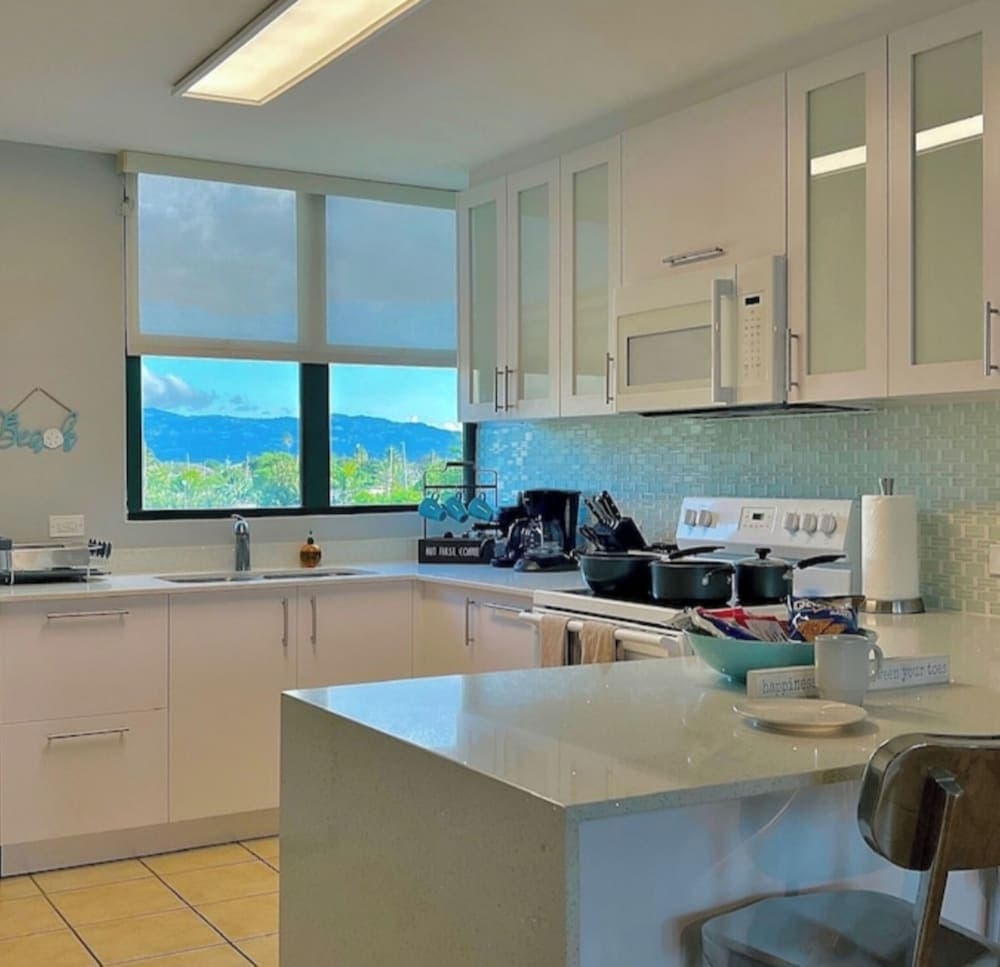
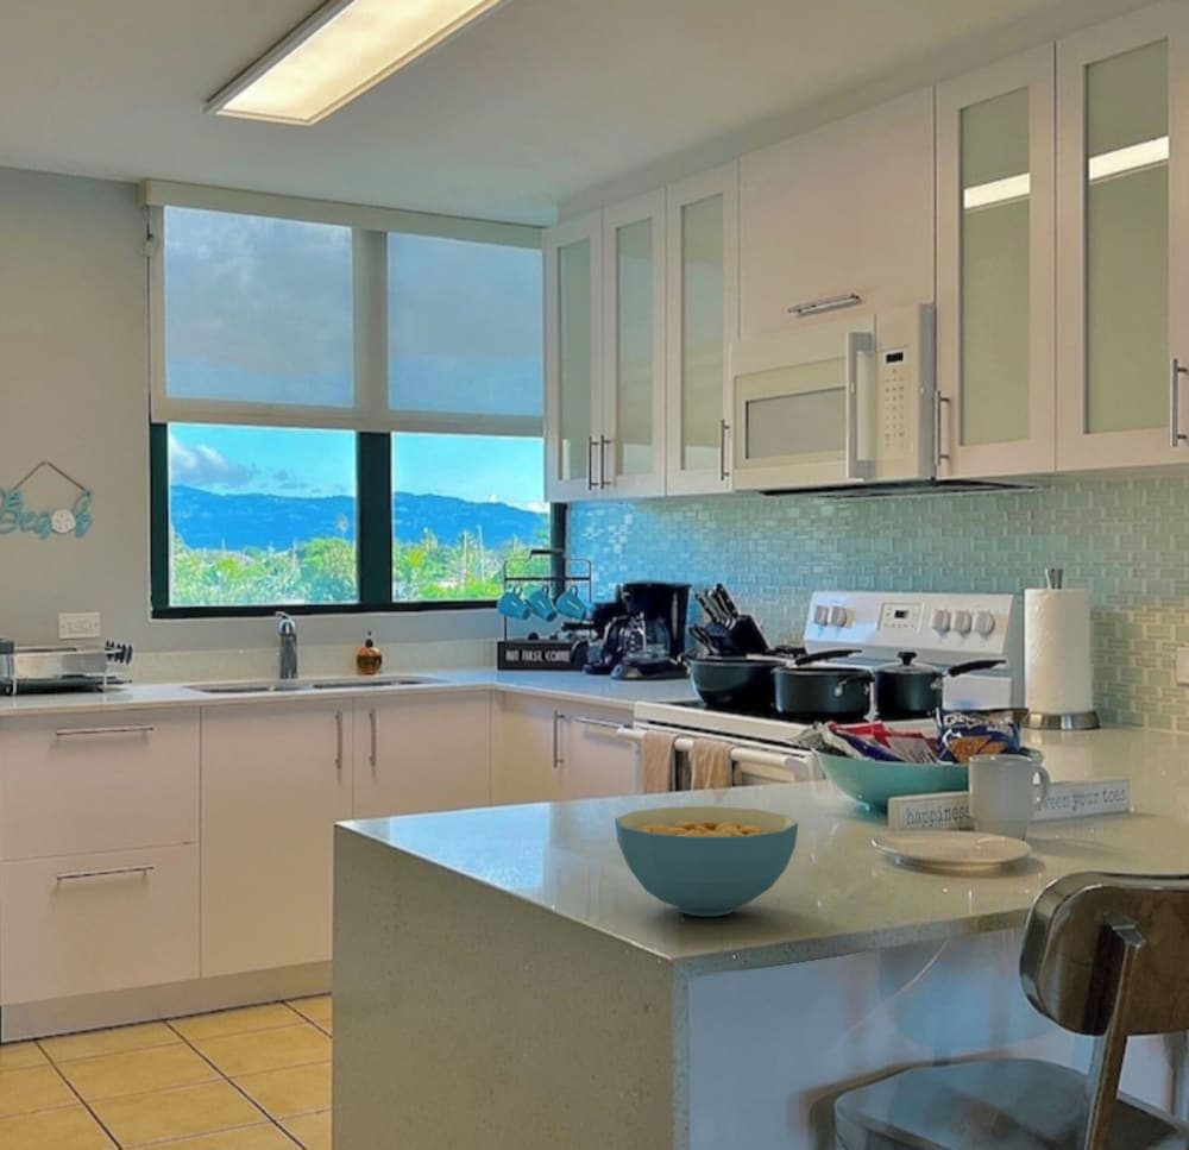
+ cereal bowl [614,805,799,917]
